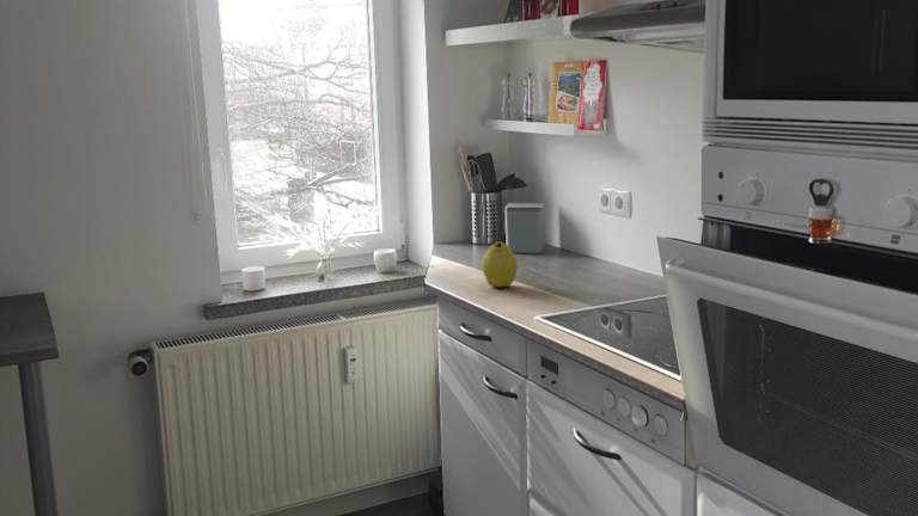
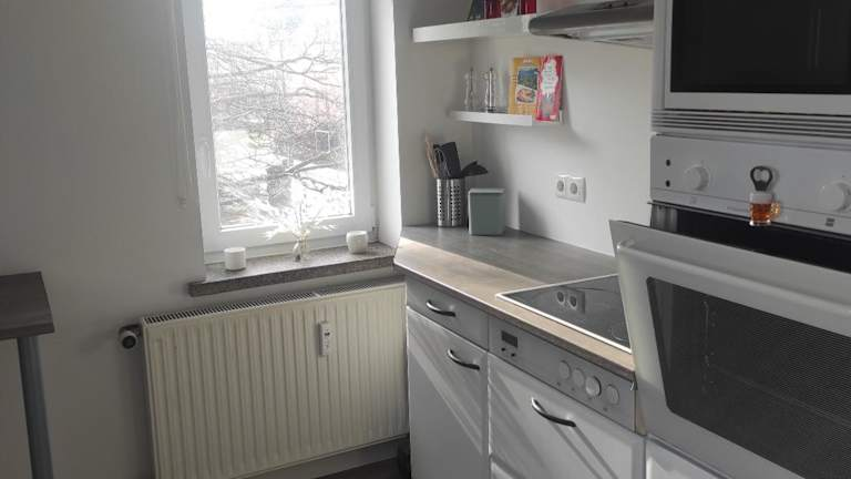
- fruit [481,241,519,288]
